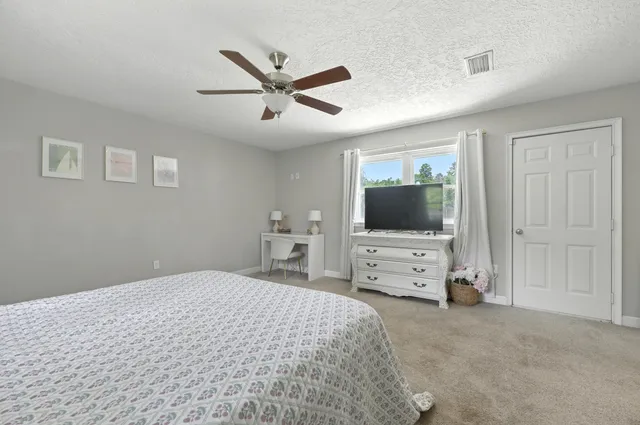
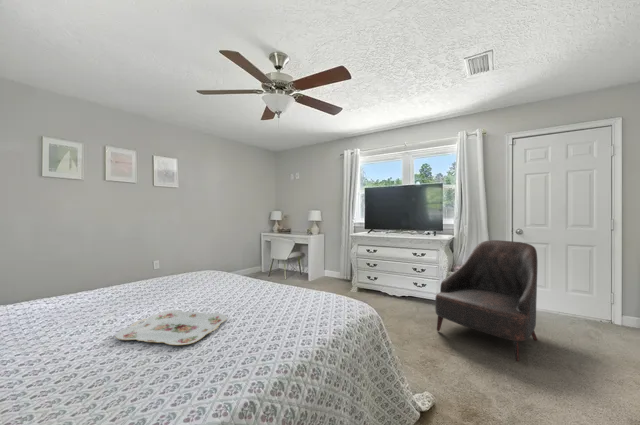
+ armchair [434,239,538,363]
+ serving tray [114,309,228,346]
